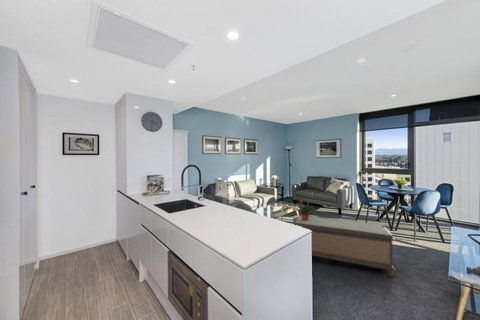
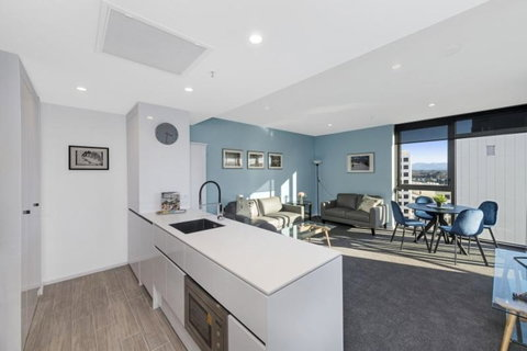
- potted plant [296,198,315,221]
- bench [291,215,397,278]
